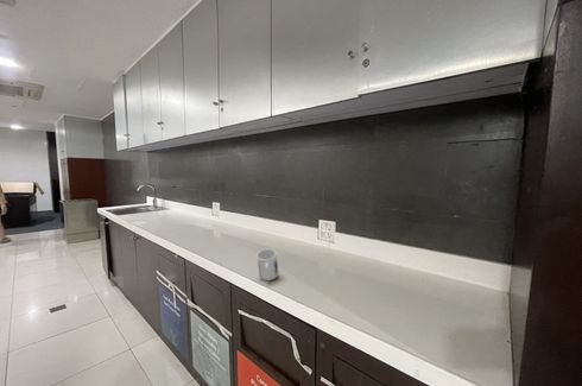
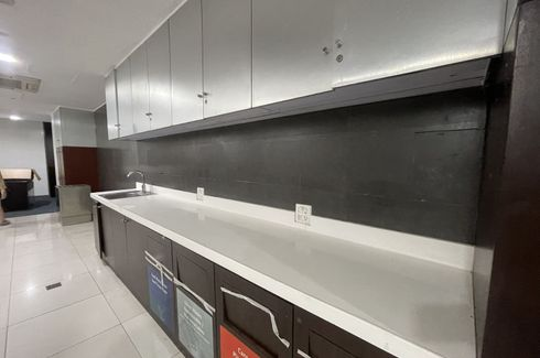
- mug [255,248,279,281]
